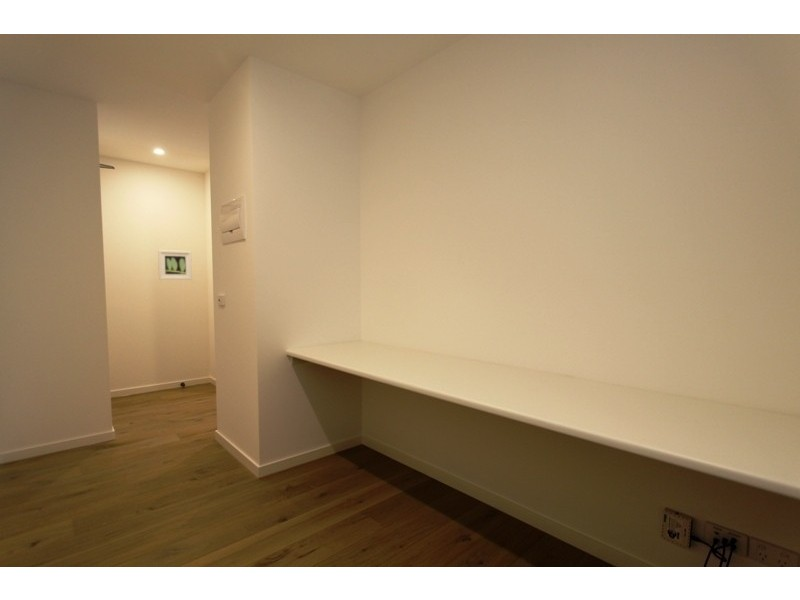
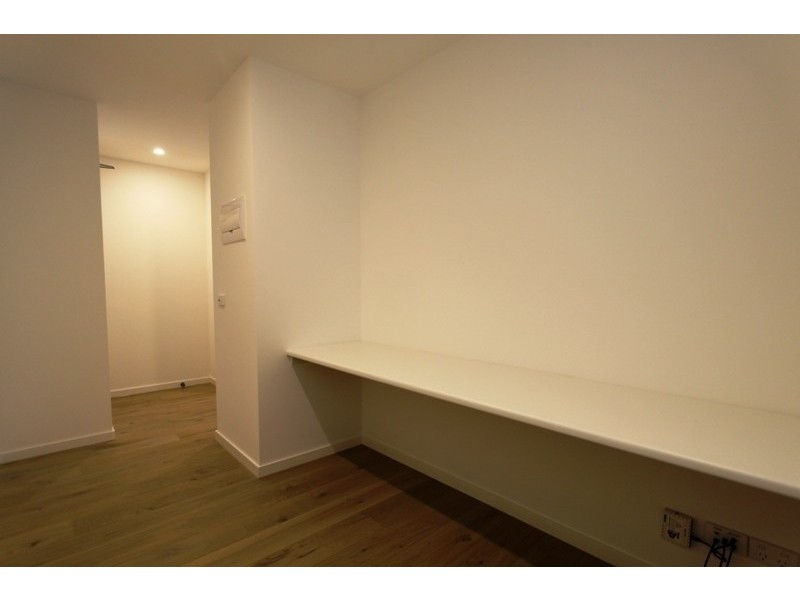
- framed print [157,249,193,281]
